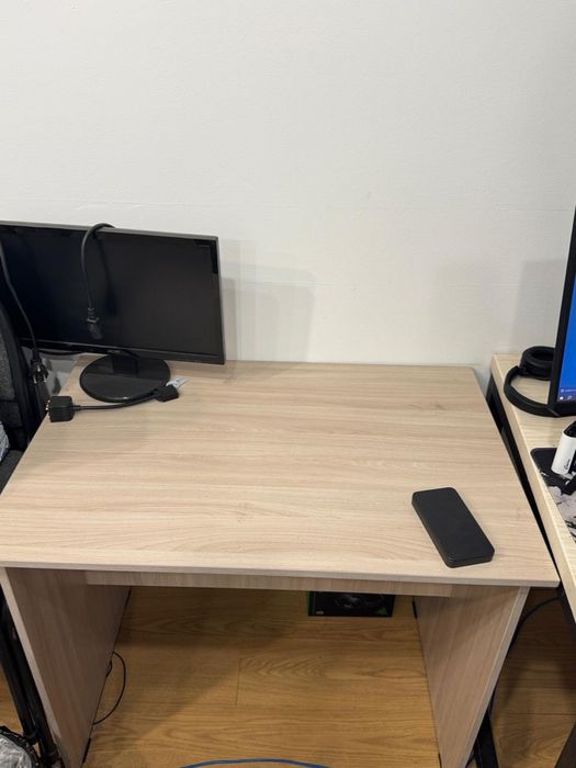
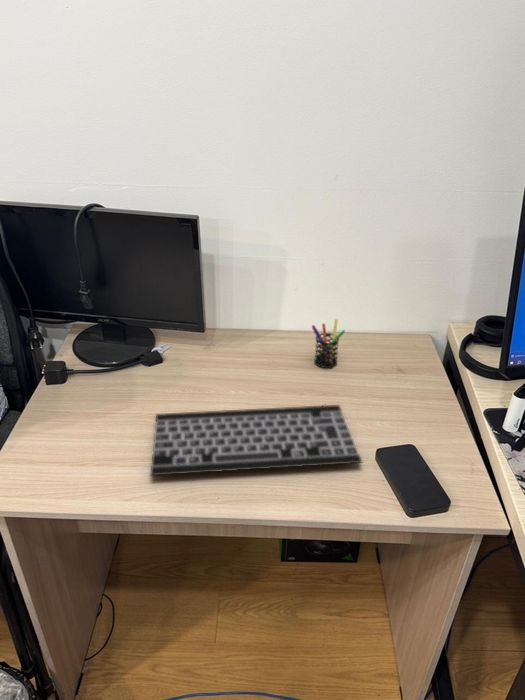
+ pen holder [311,318,346,369]
+ keyboard [149,404,364,477]
